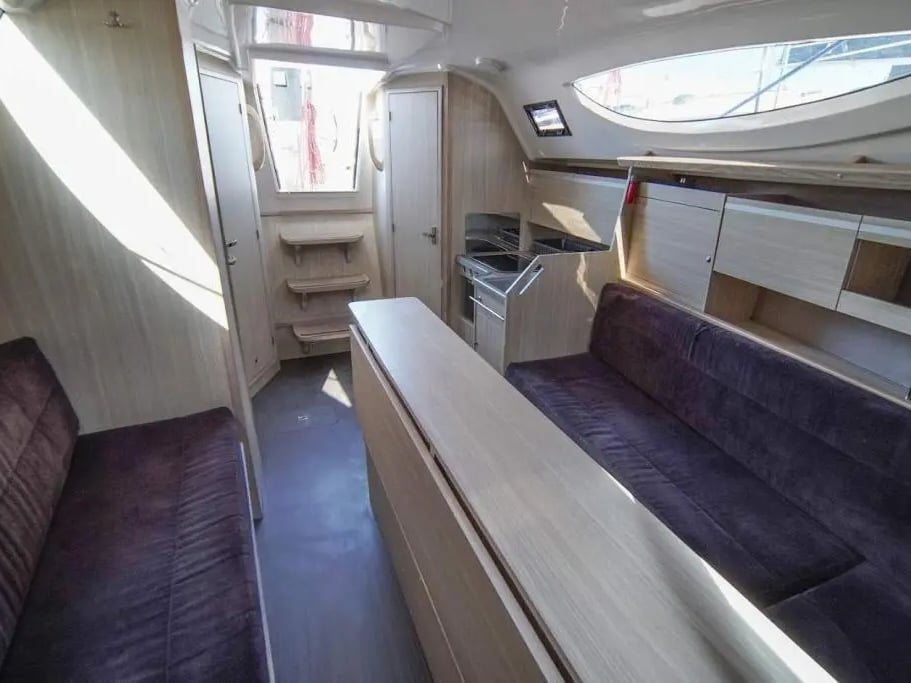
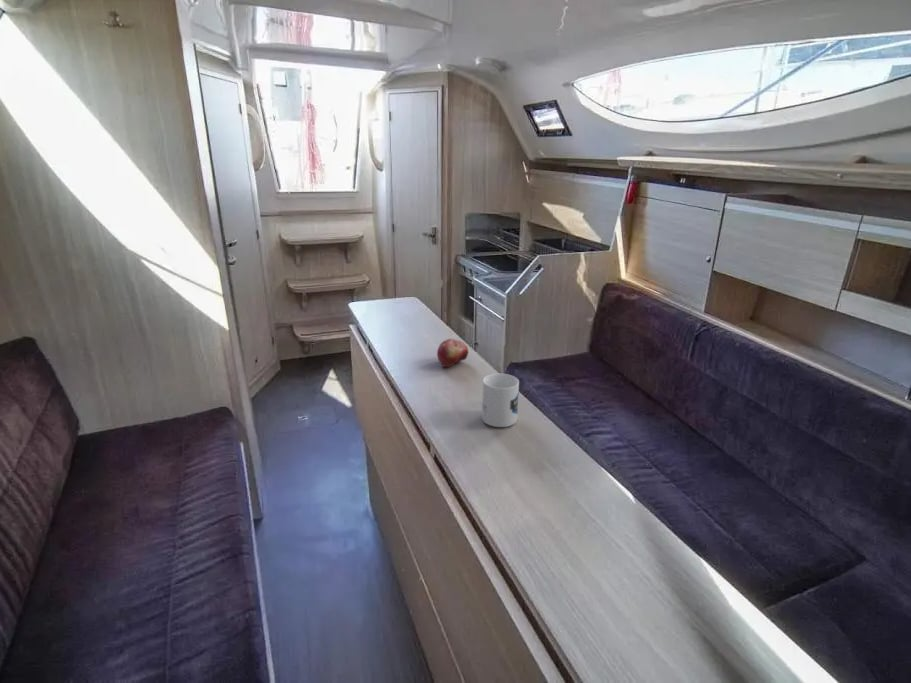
+ mug [481,373,520,428]
+ fruit [436,338,469,368]
